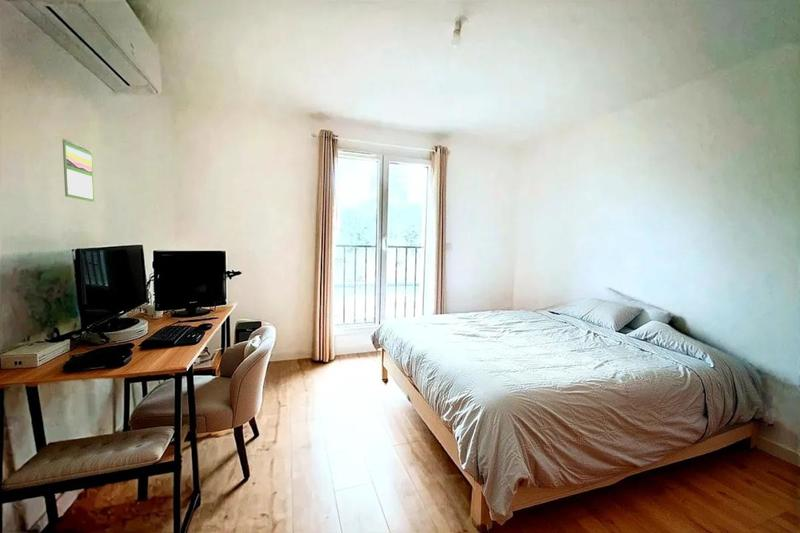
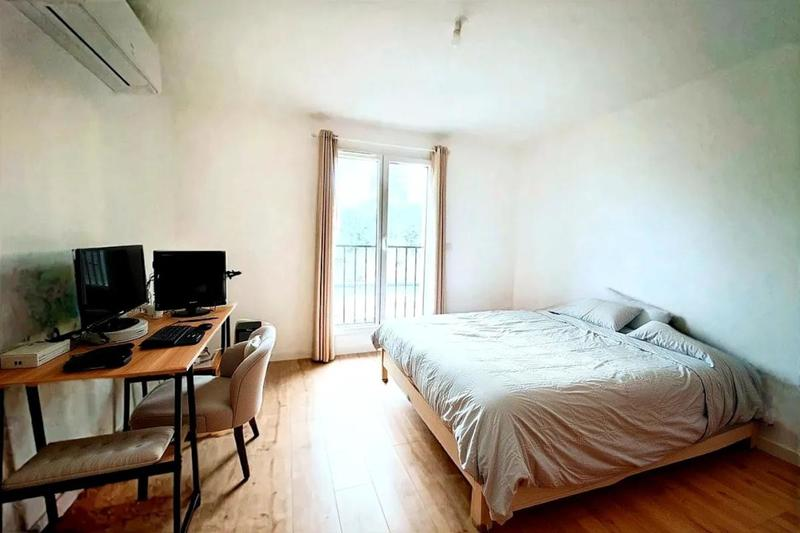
- calendar [62,137,95,203]
